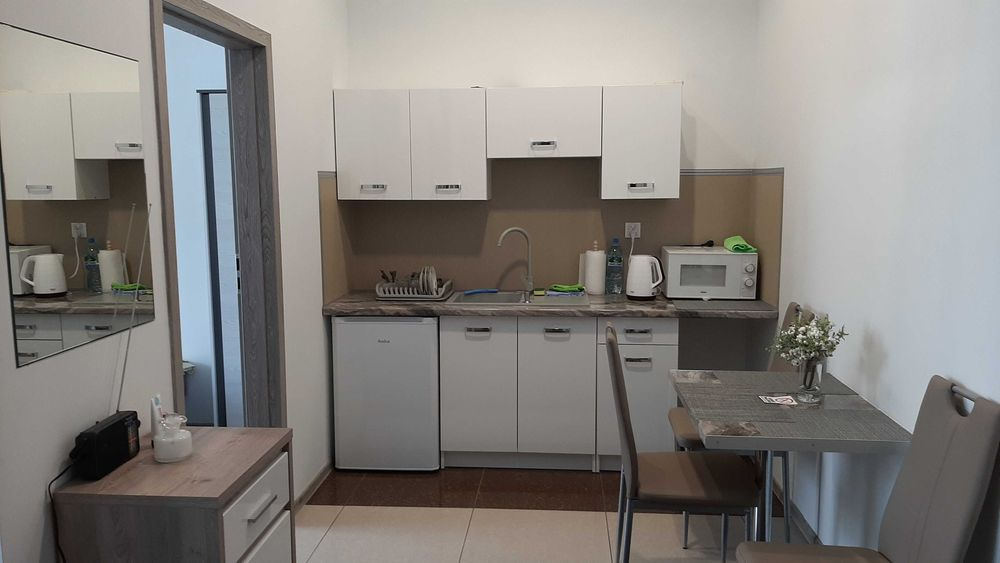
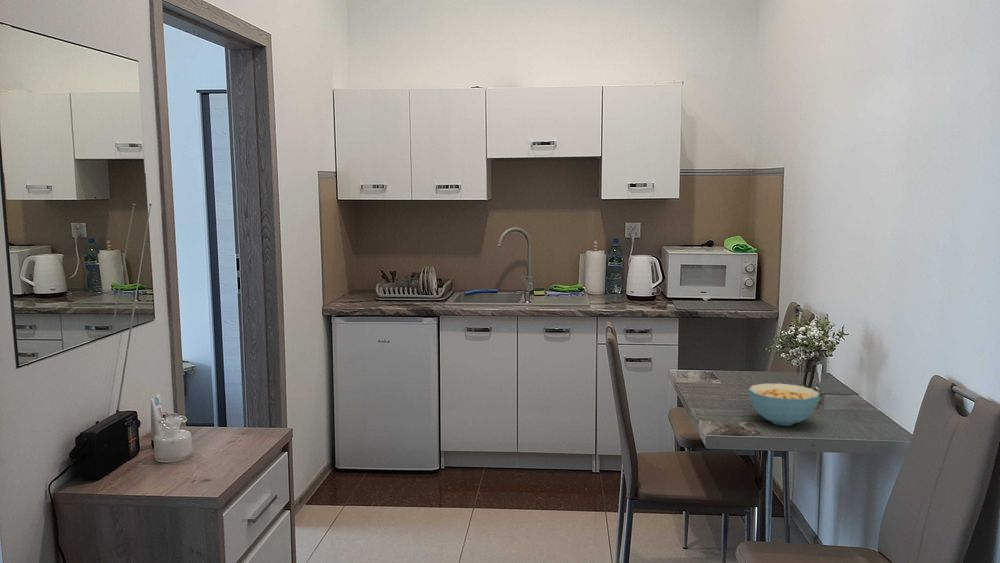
+ cereal bowl [747,383,821,427]
